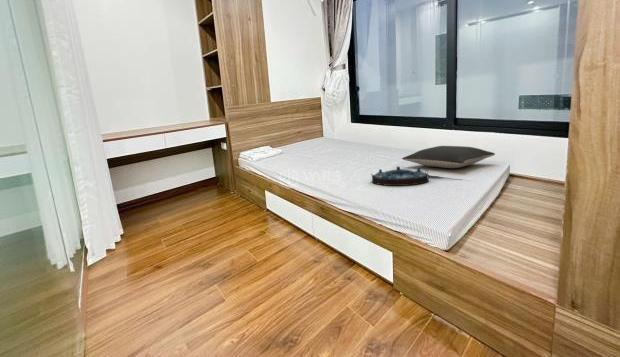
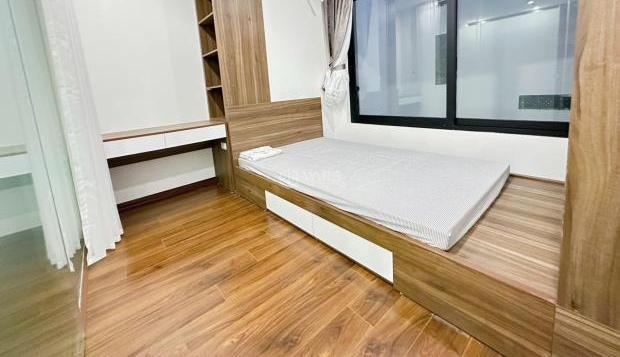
- pillow [401,145,496,169]
- serving tray [370,165,430,187]
